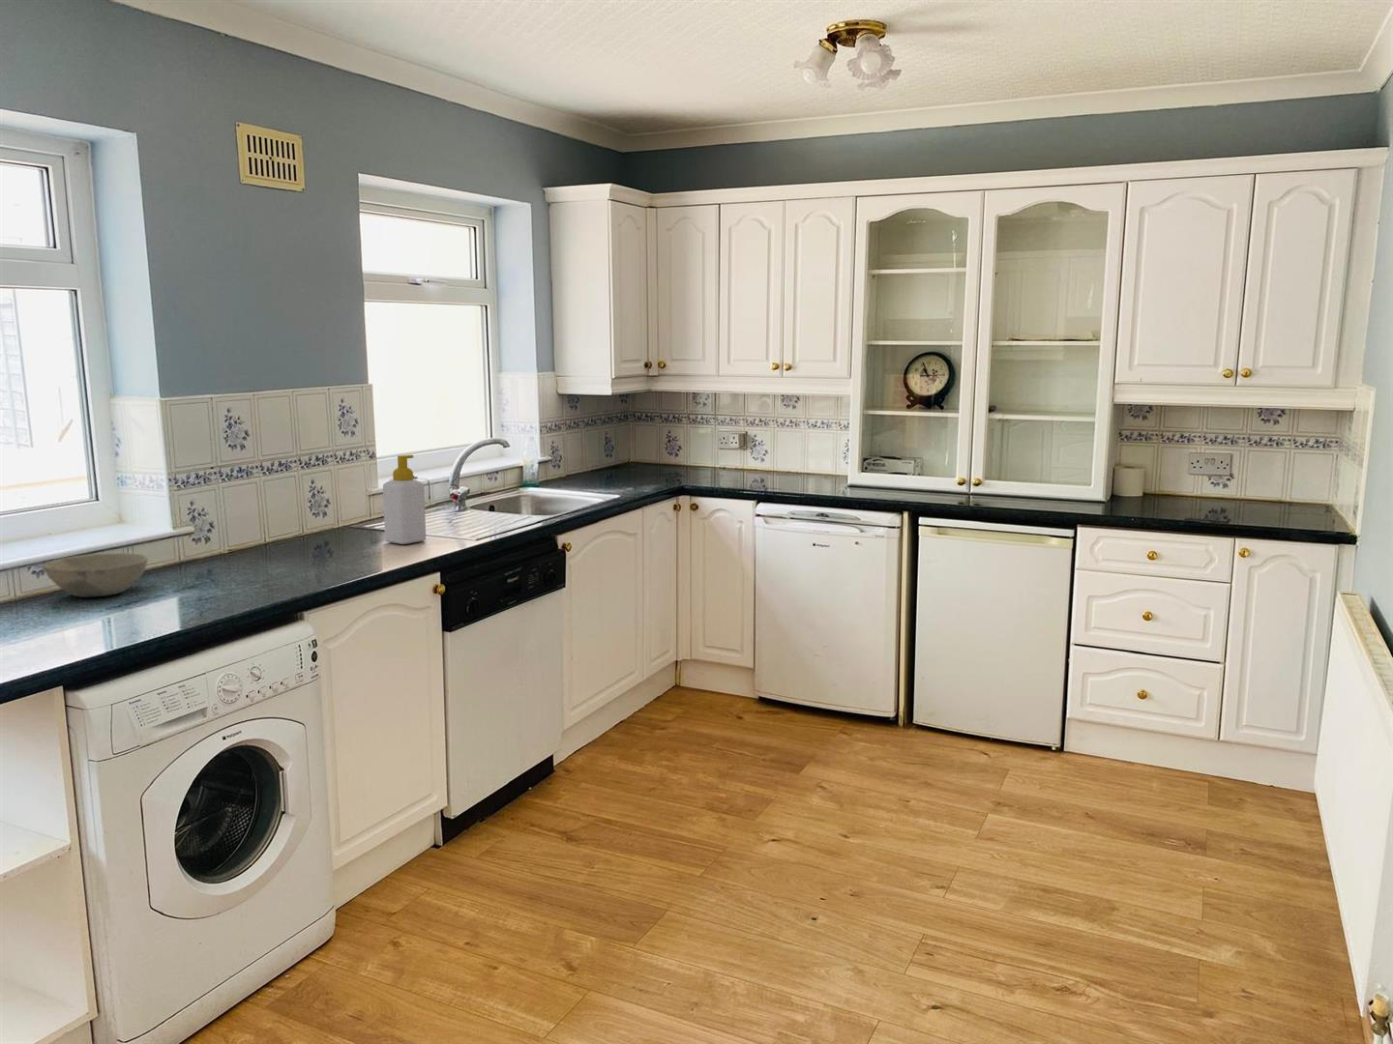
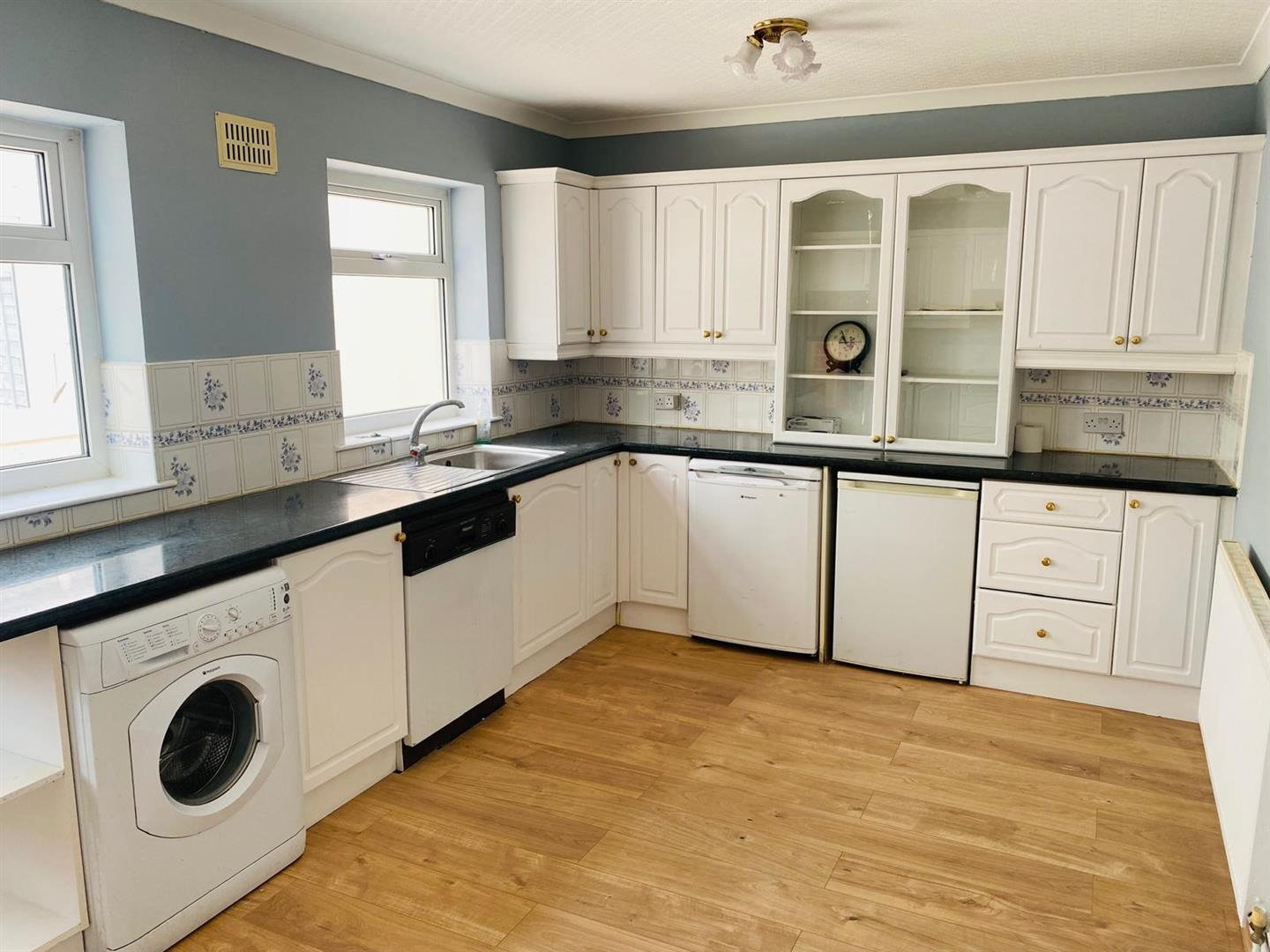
- bowl [42,552,149,599]
- soap bottle [382,454,427,545]
